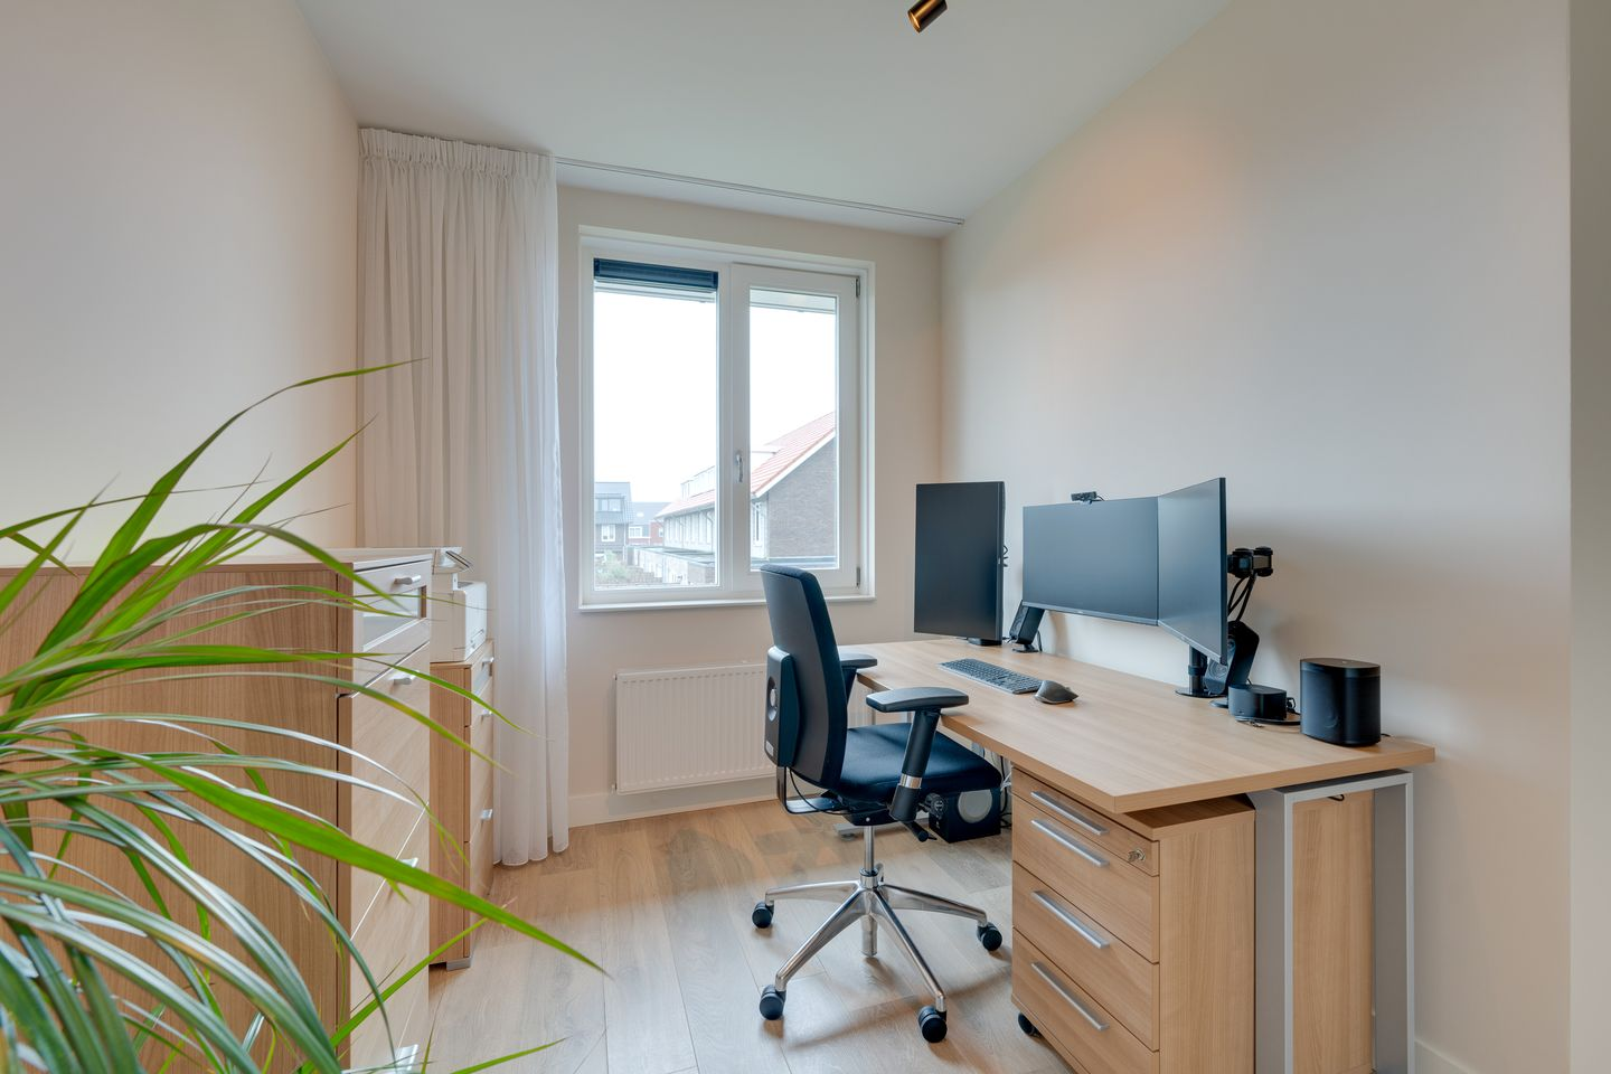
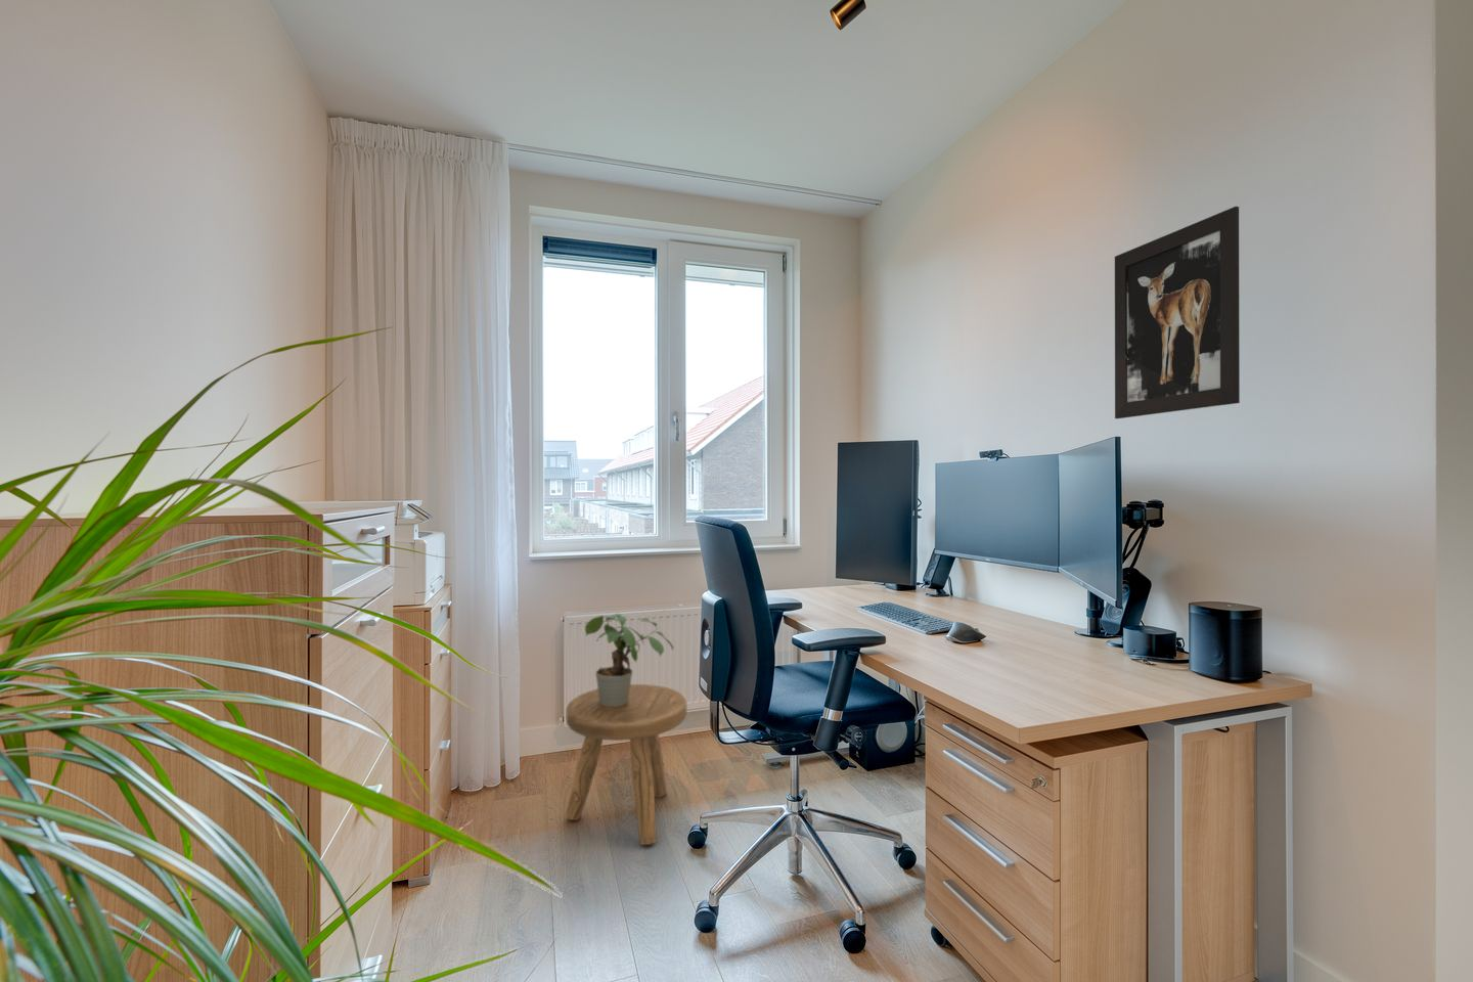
+ stool [564,683,687,846]
+ potted plant [584,613,675,707]
+ wall art [1114,206,1241,420]
